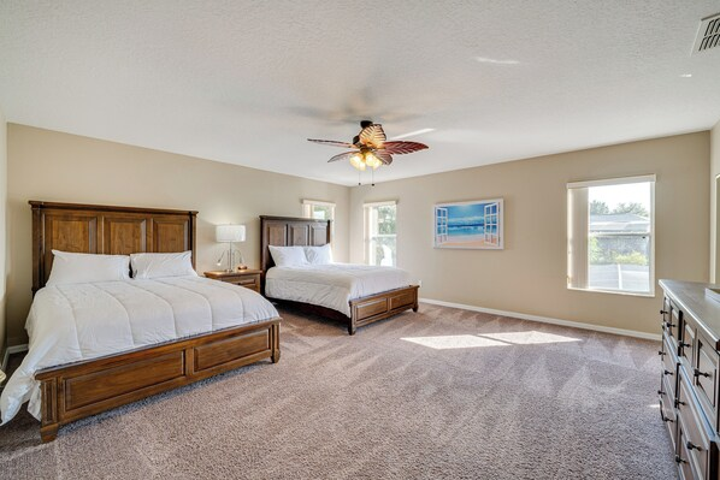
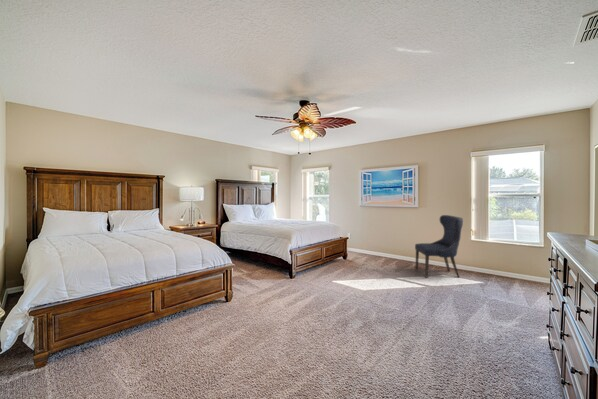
+ chair [414,214,464,279]
